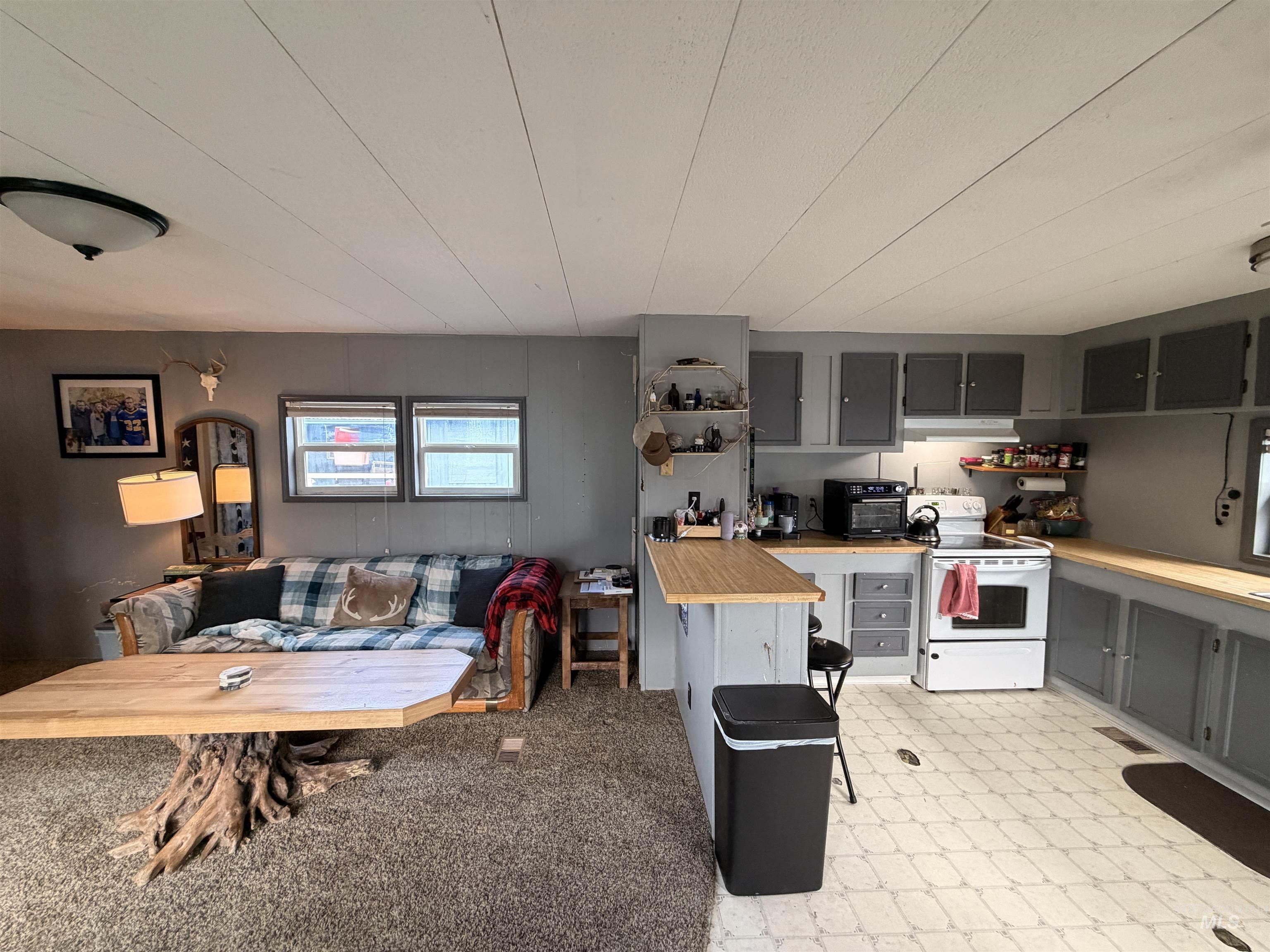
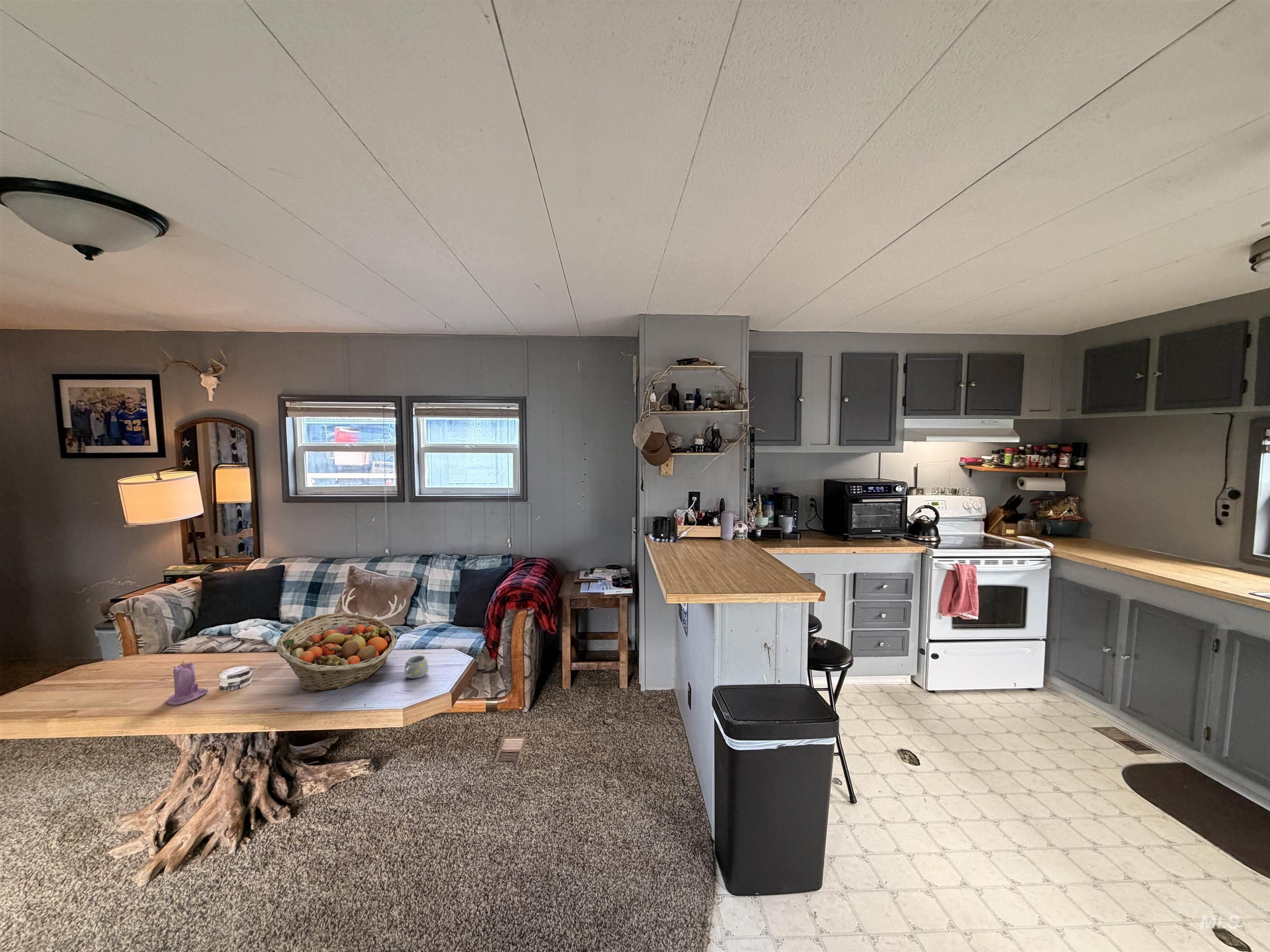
+ mug [404,655,429,679]
+ candle [166,659,209,705]
+ fruit basket [276,613,398,692]
